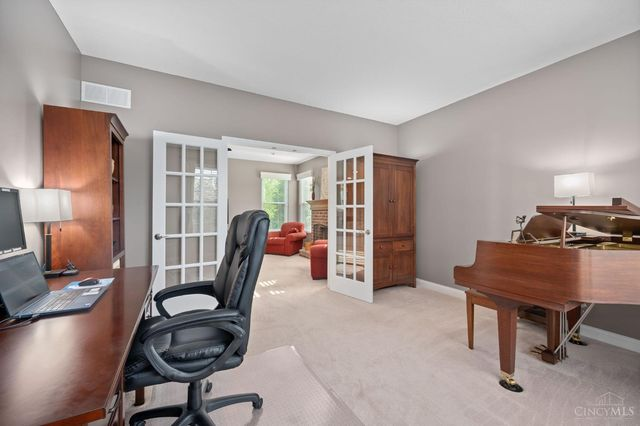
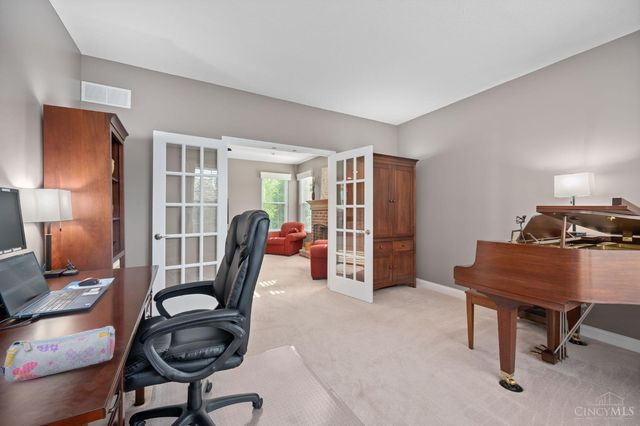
+ pencil case [0,325,116,383]
